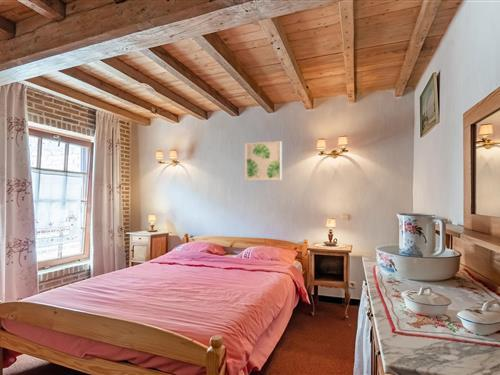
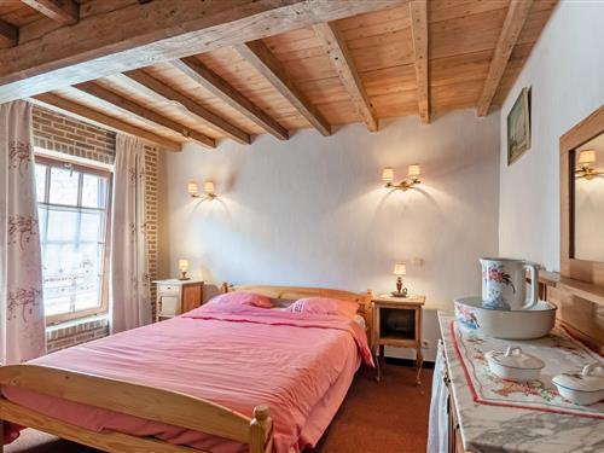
- wall art [244,140,283,181]
